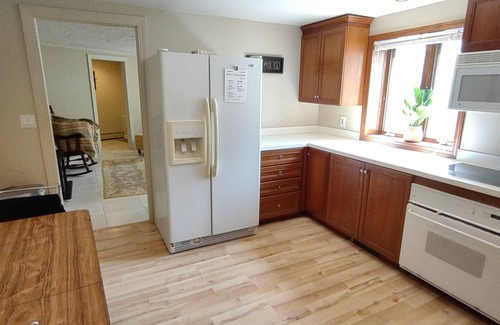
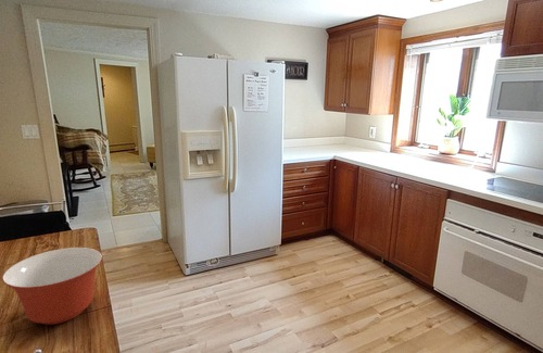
+ mixing bowl [1,247,103,326]
